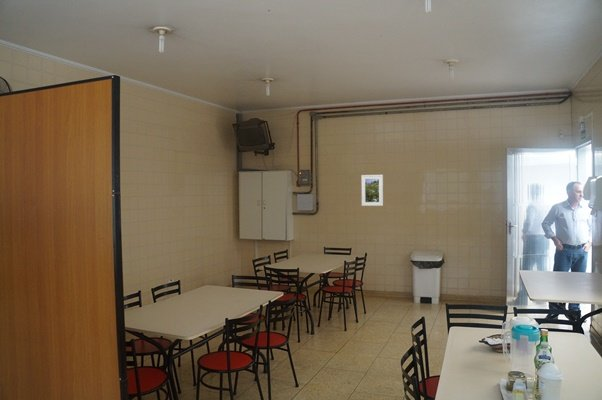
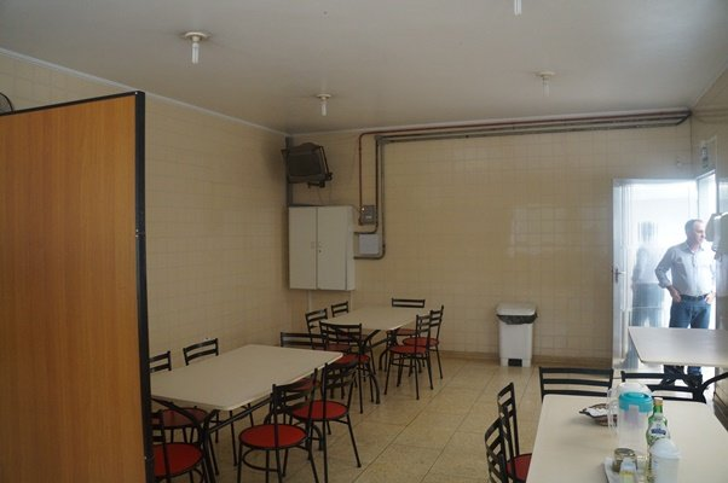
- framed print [360,174,384,207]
